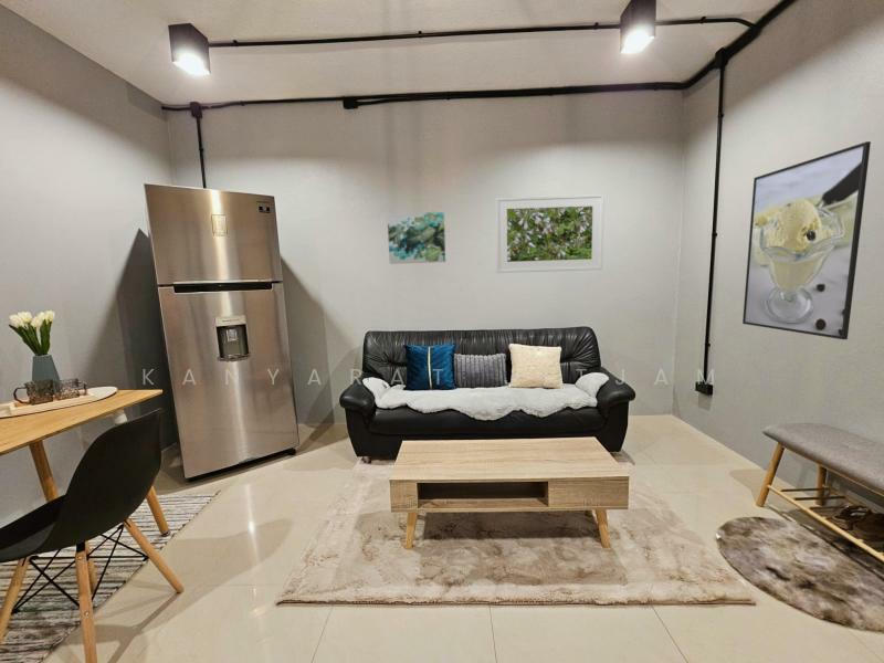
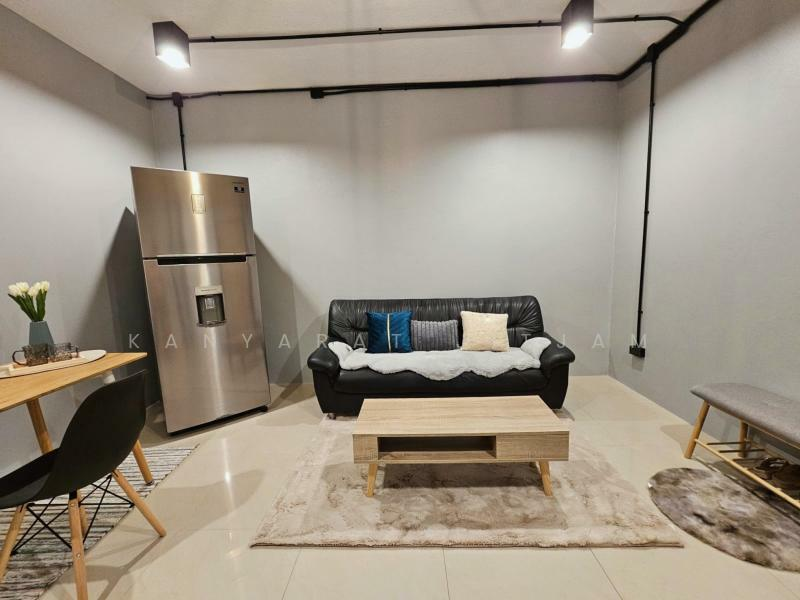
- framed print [741,140,872,340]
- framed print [495,193,606,274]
- wall art [386,211,446,265]
